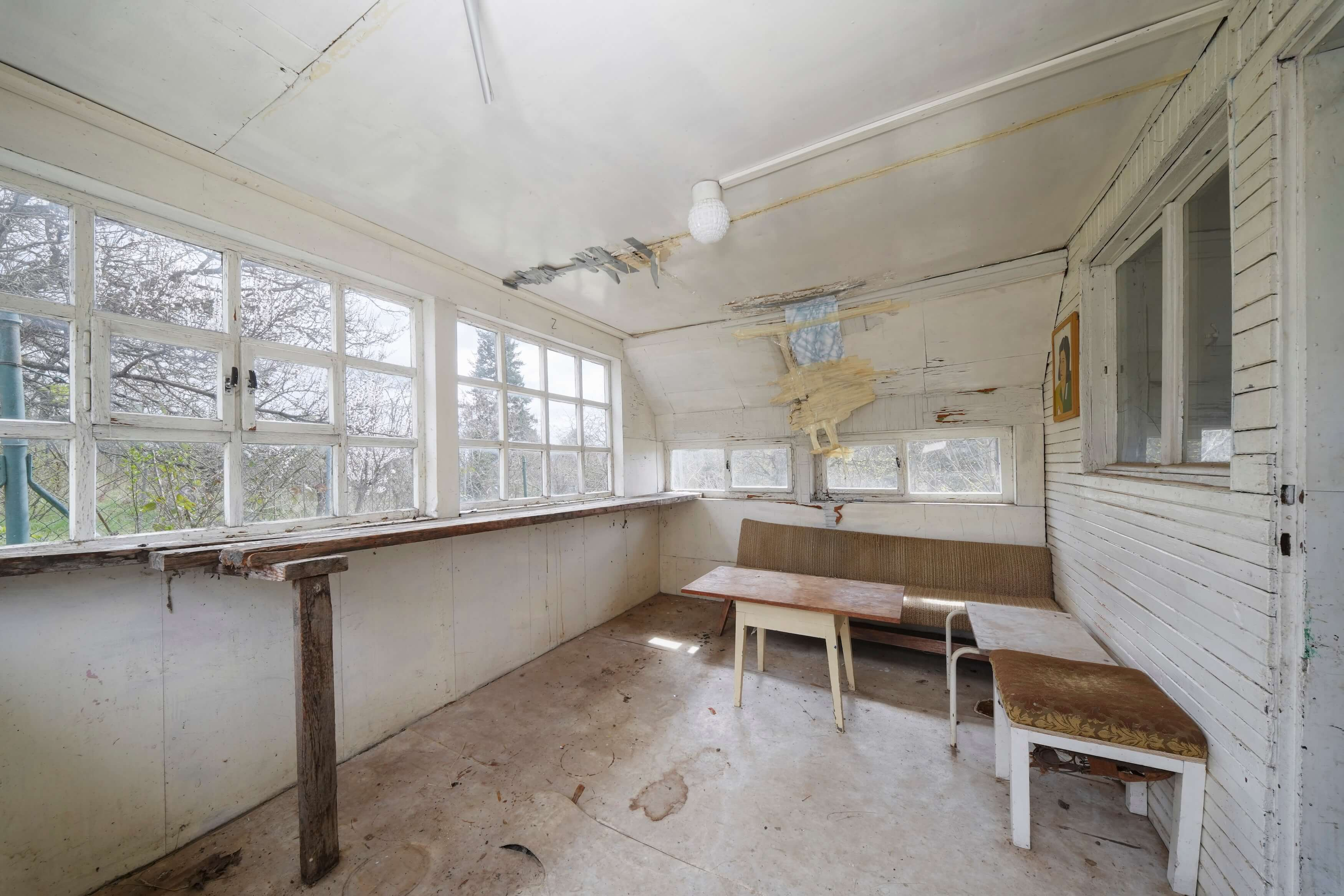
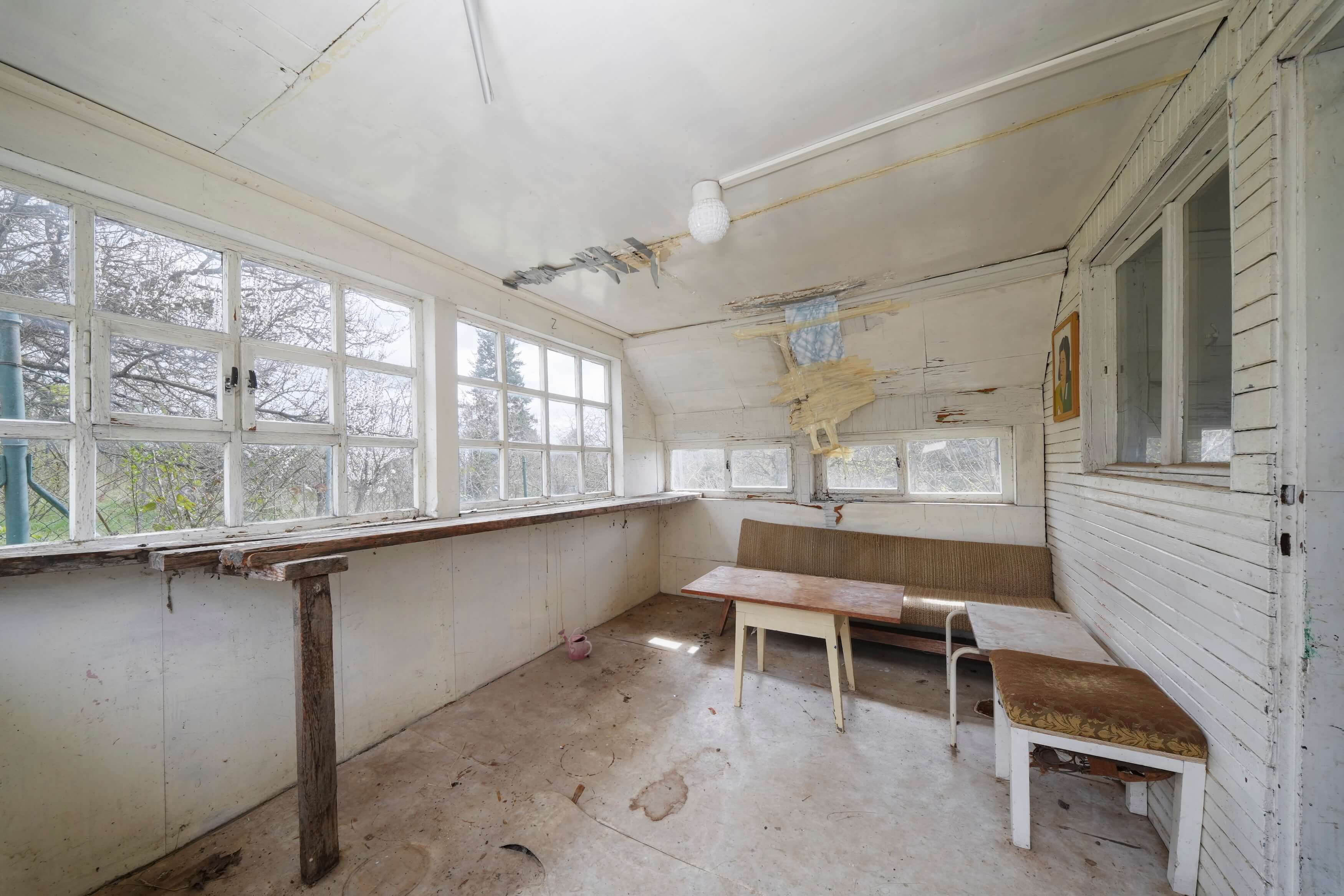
+ watering can [558,627,593,660]
